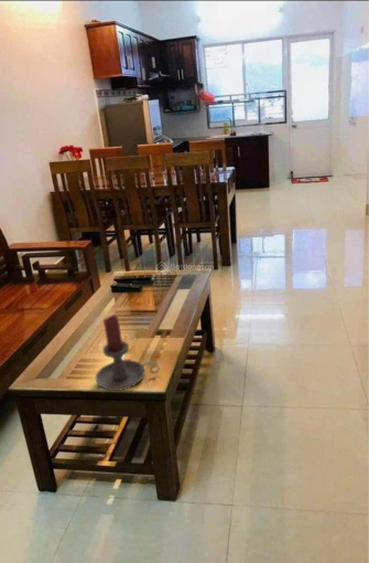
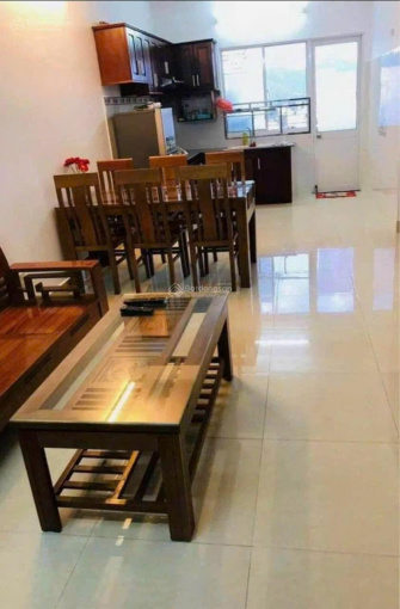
- candle holder [95,314,161,392]
